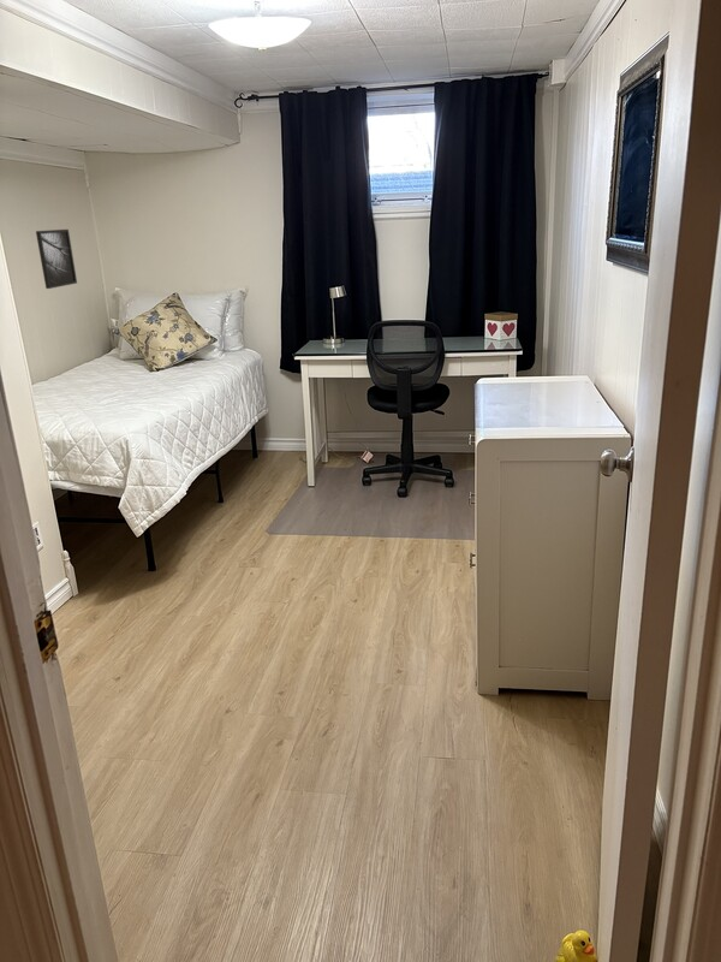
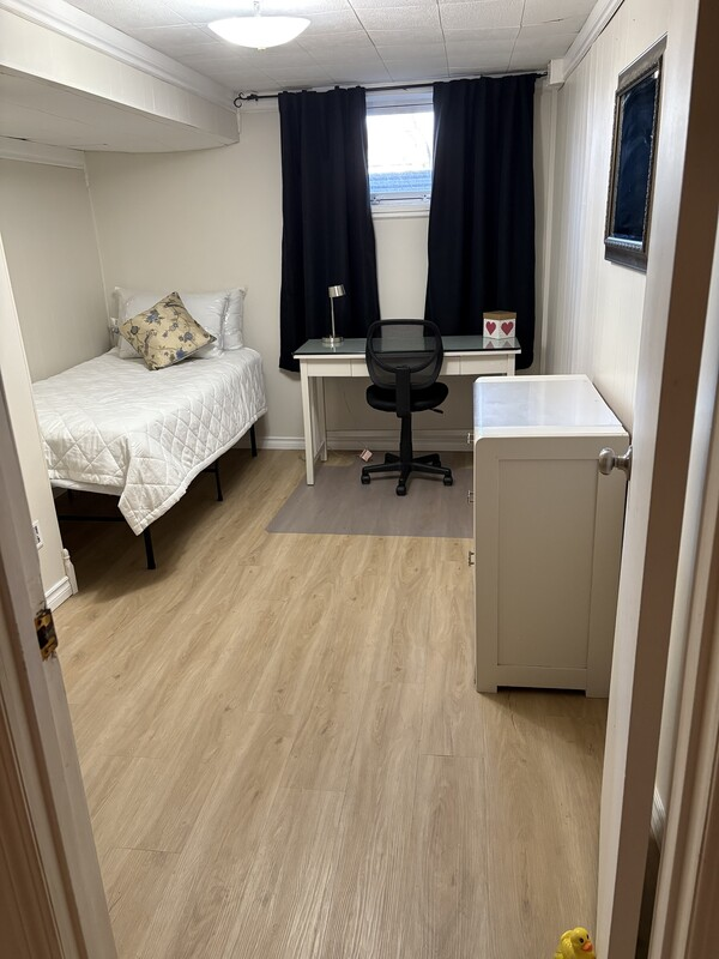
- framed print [35,228,78,290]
